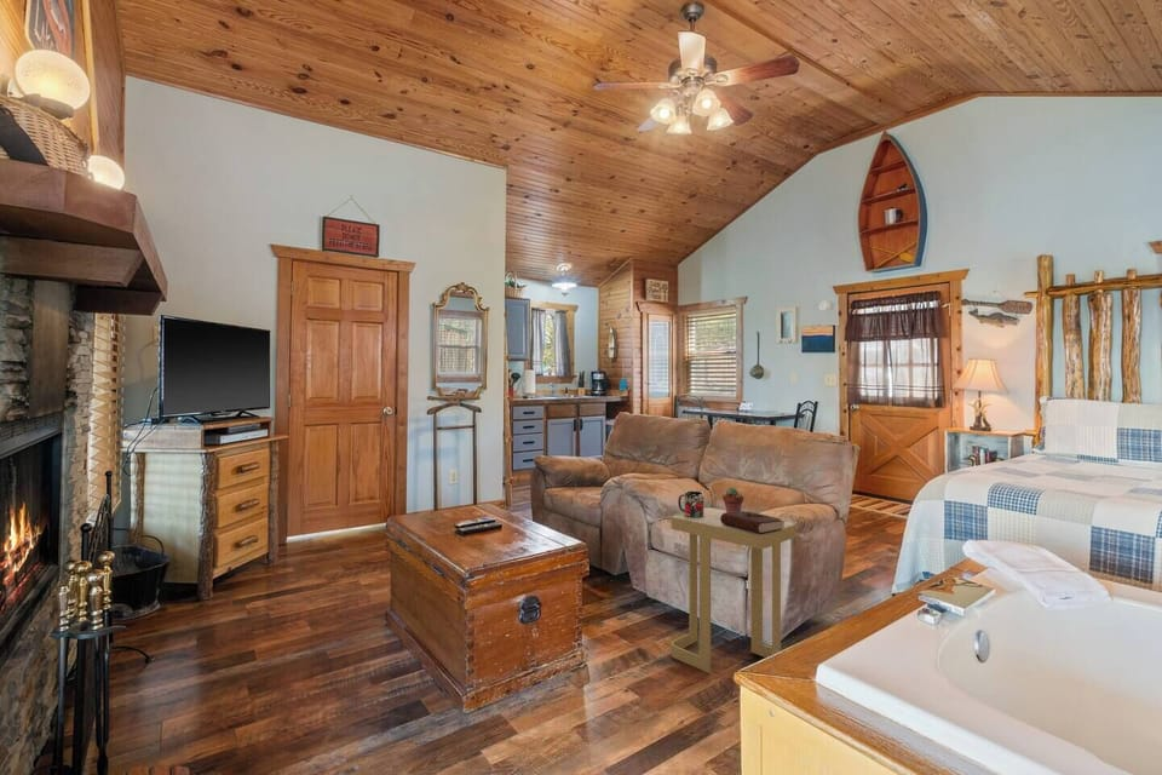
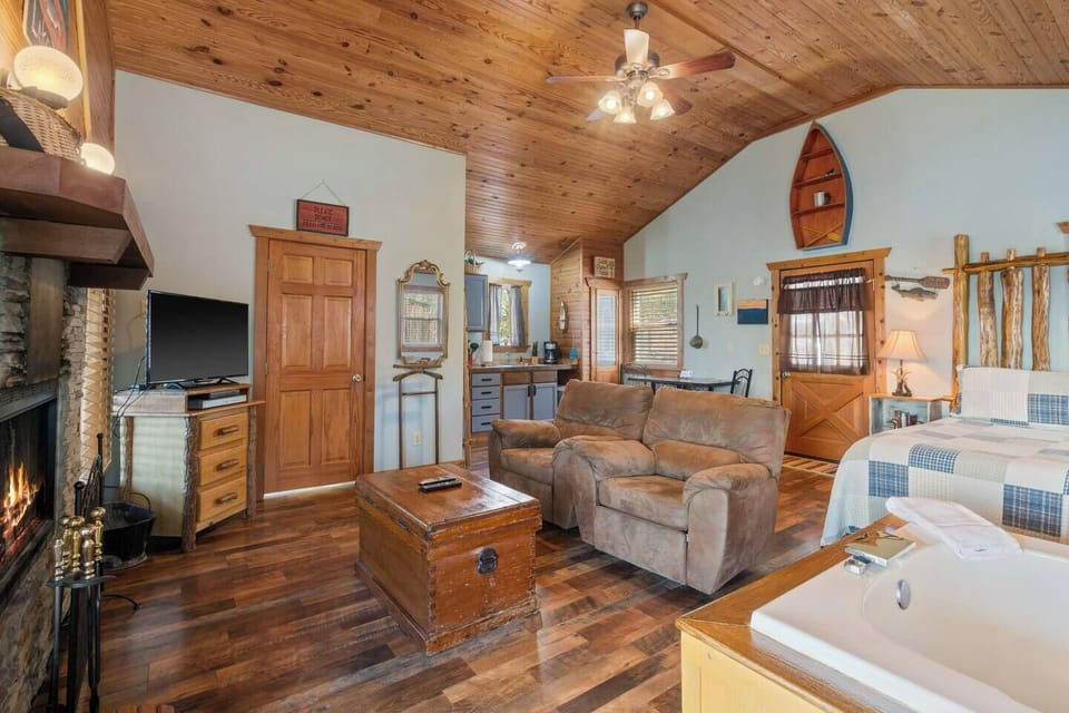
- side table [669,506,798,674]
- mug [677,490,706,518]
- book [720,510,787,534]
- potted succulent [721,487,744,512]
